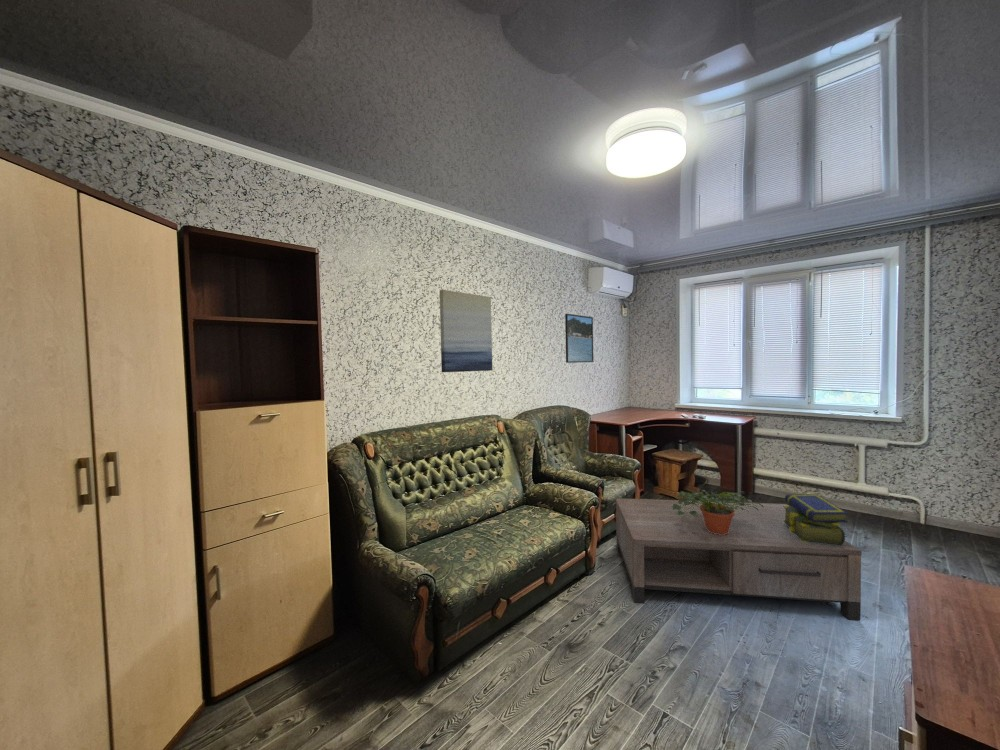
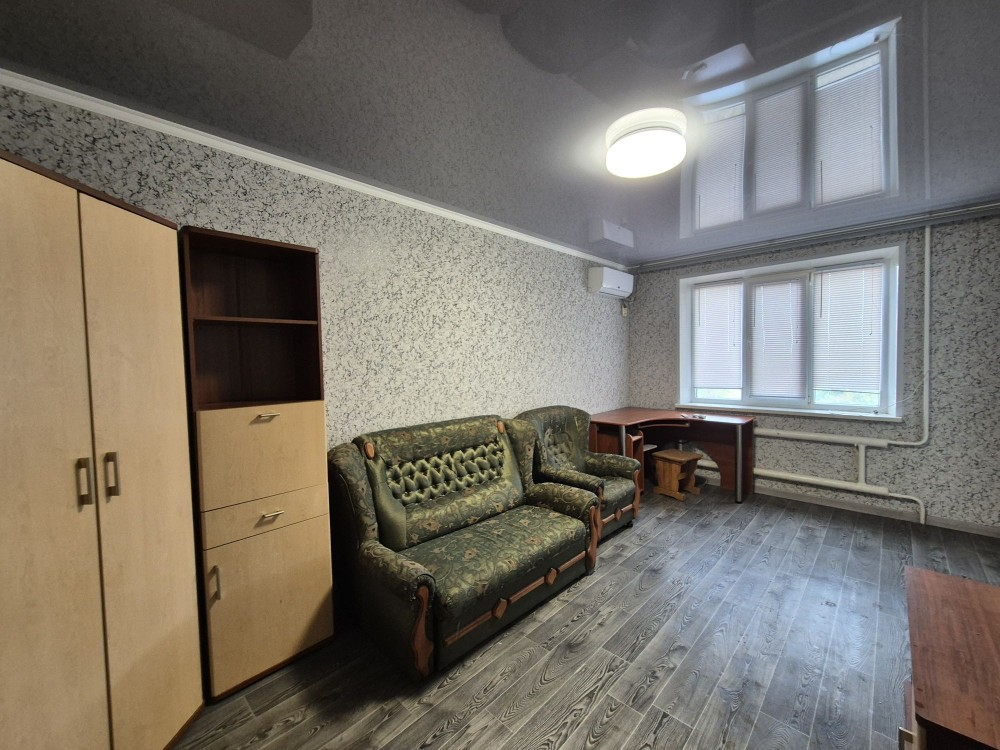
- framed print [564,313,594,364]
- potted plant [673,489,763,535]
- wall art [439,289,493,373]
- stack of books [783,493,849,546]
- coffee table [615,497,863,621]
